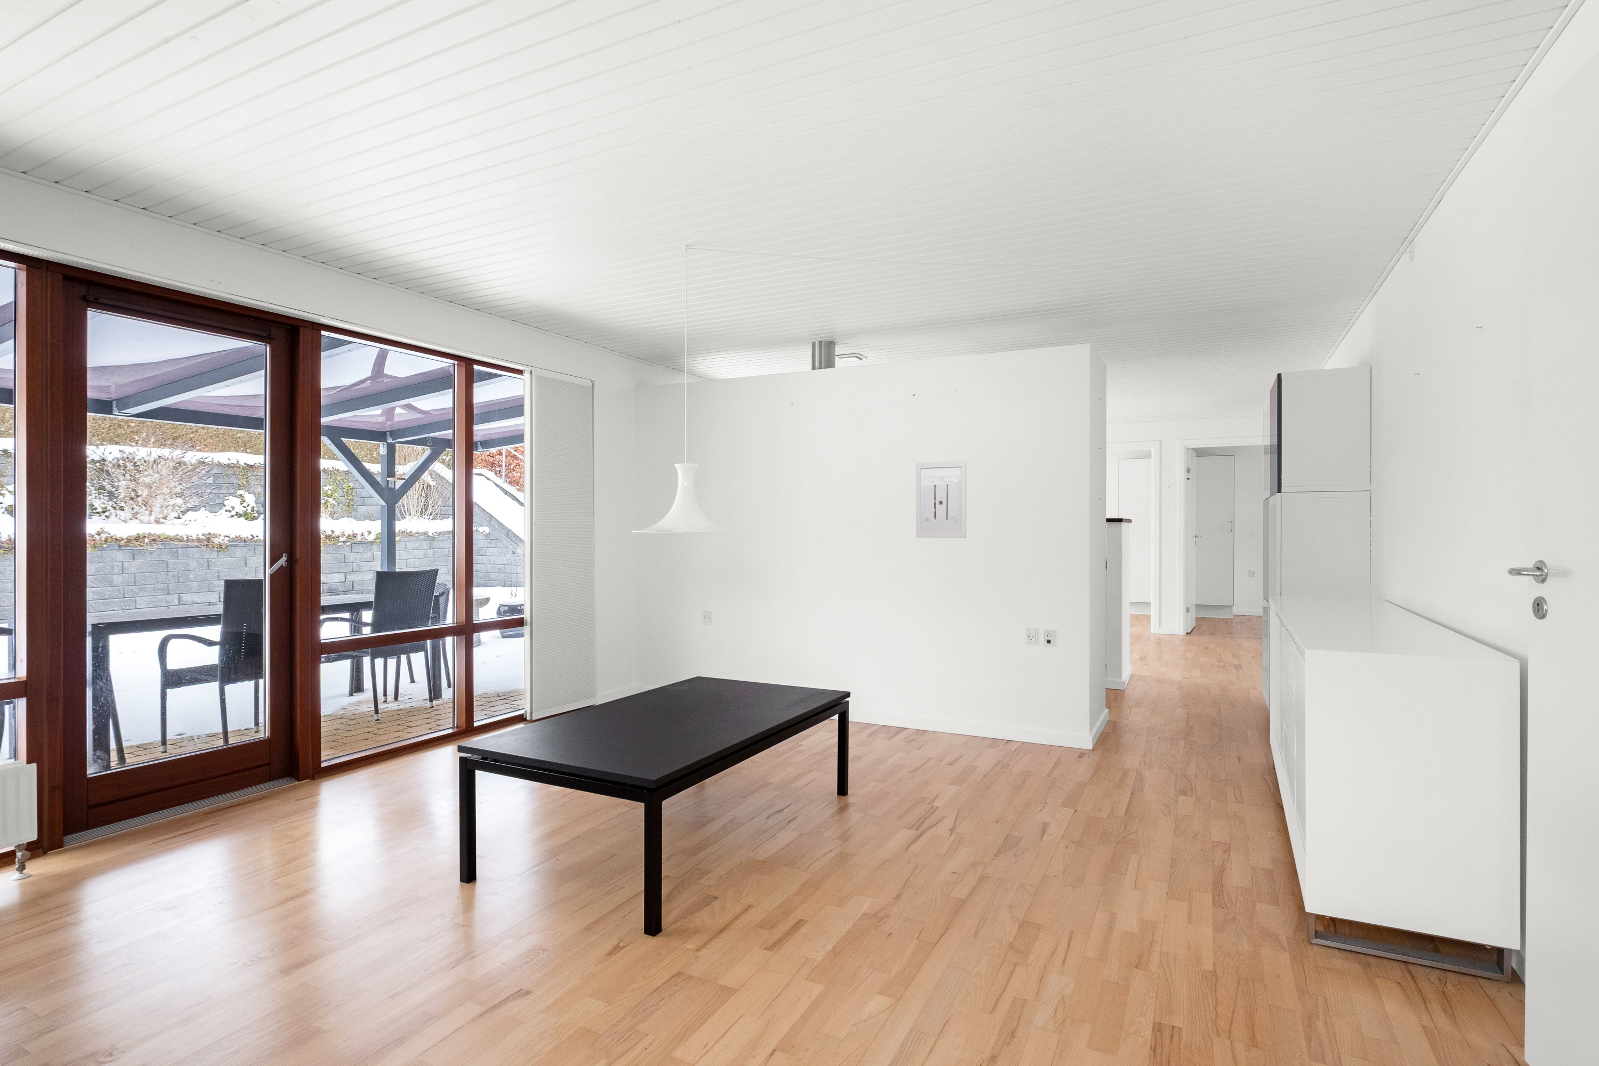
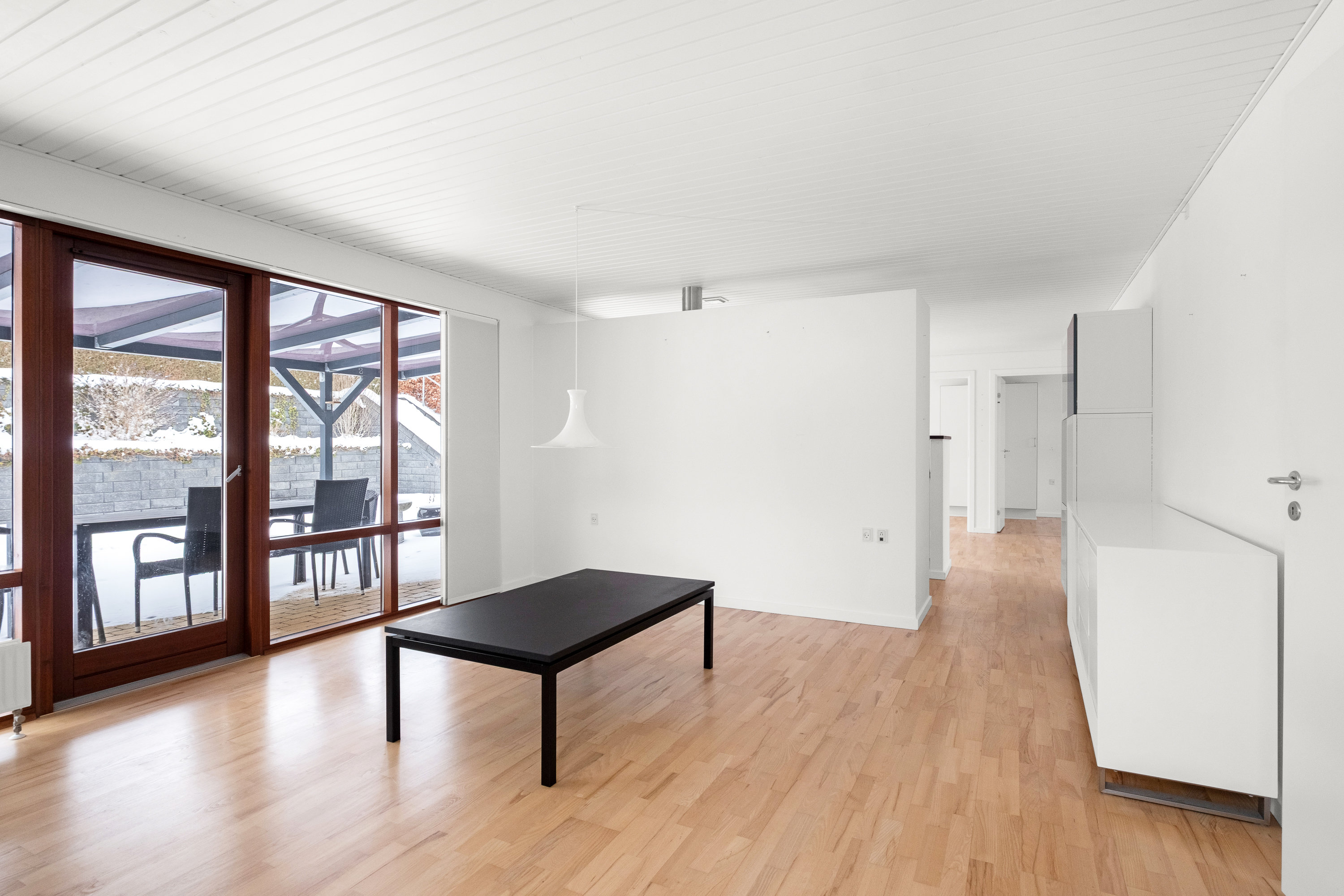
- wall art [916,460,967,538]
